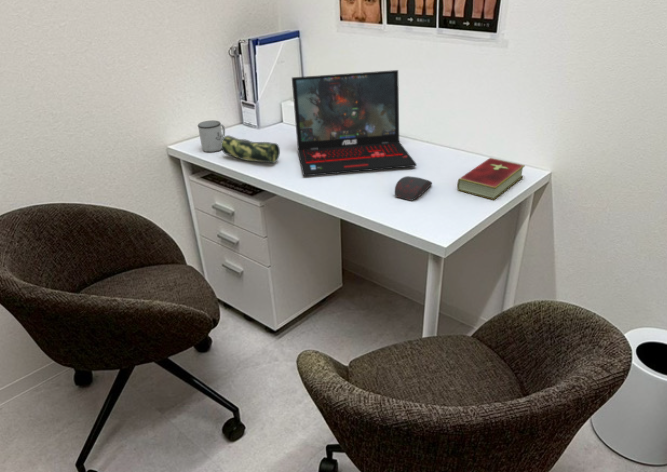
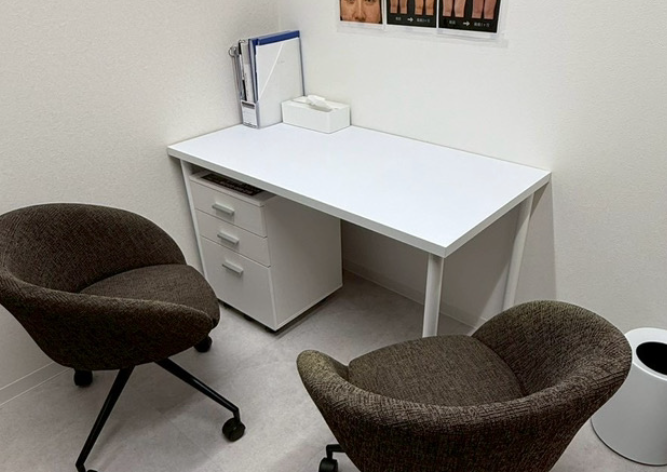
- pencil case [221,134,281,164]
- computer mouse [394,175,433,202]
- hardcover book [456,157,526,201]
- laptop [291,69,418,177]
- mug [197,120,226,153]
